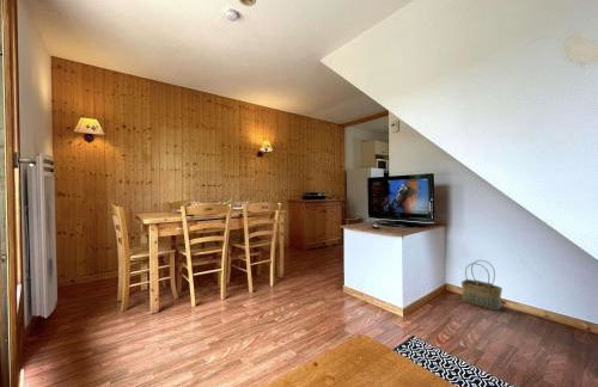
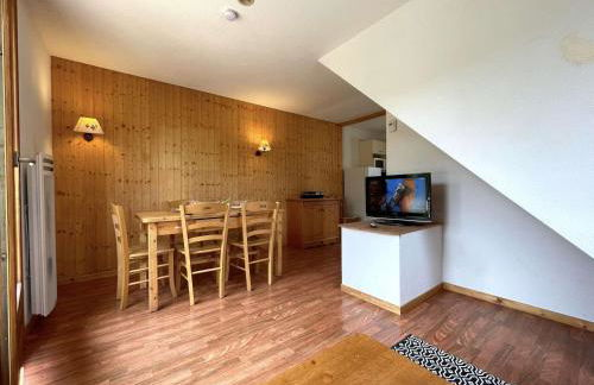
- basket [460,259,504,312]
